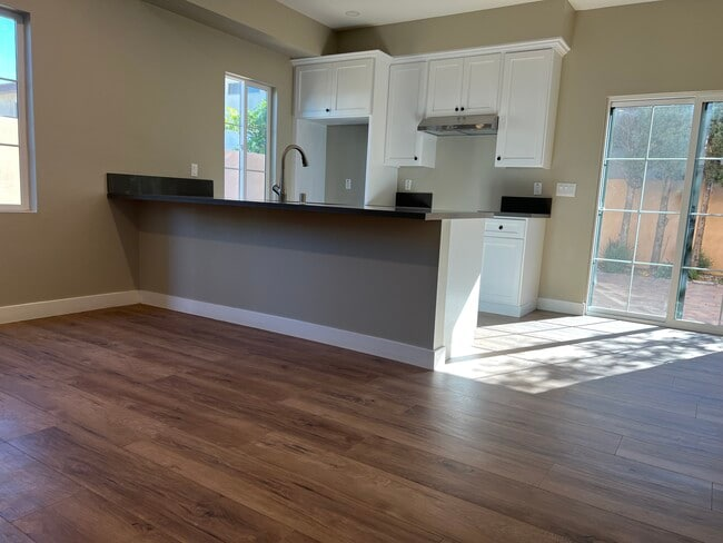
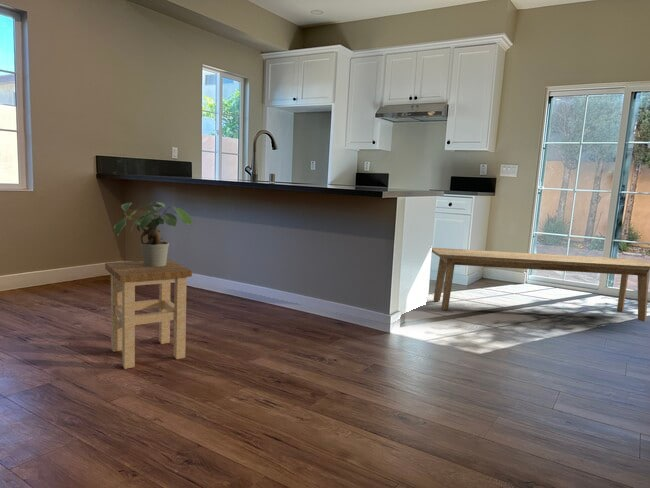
+ potted plant [113,200,193,267]
+ stool [104,259,193,370]
+ bench [431,247,650,322]
